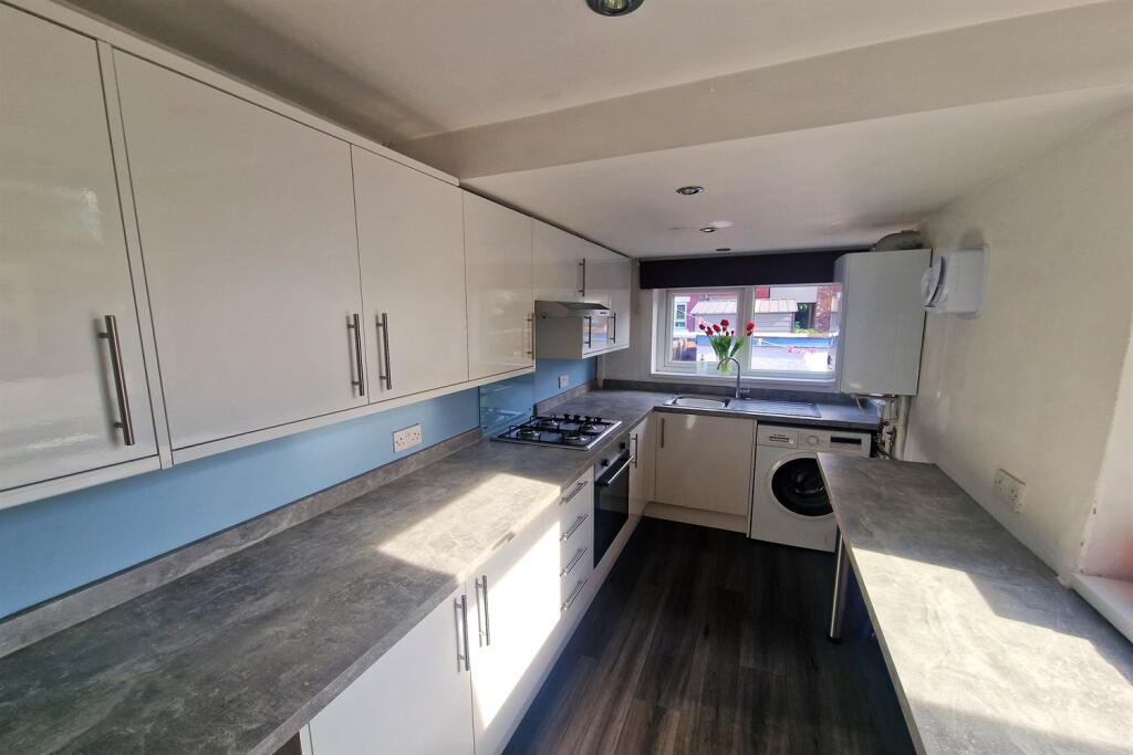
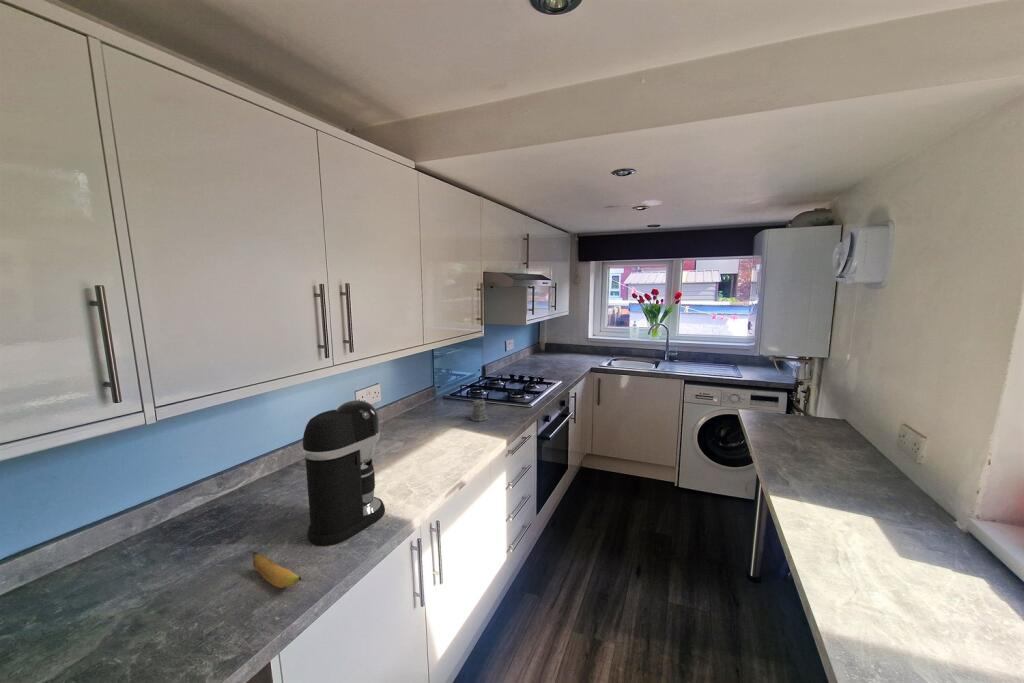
+ pepper shaker [464,398,488,422]
+ coffee maker [301,399,386,546]
+ banana [252,551,303,589]
